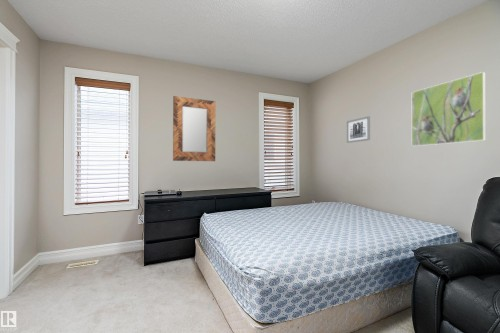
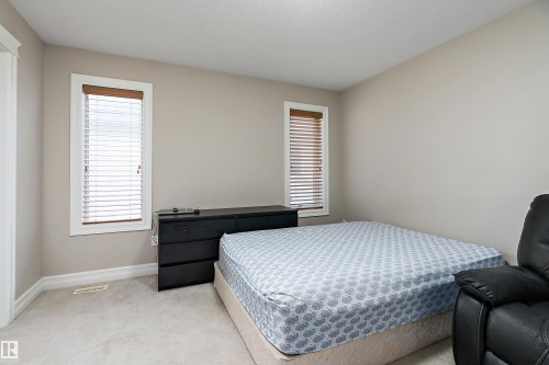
- home mirror [172,95,216,162]
- wall art [346,115,371,144]
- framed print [411,71,487,147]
